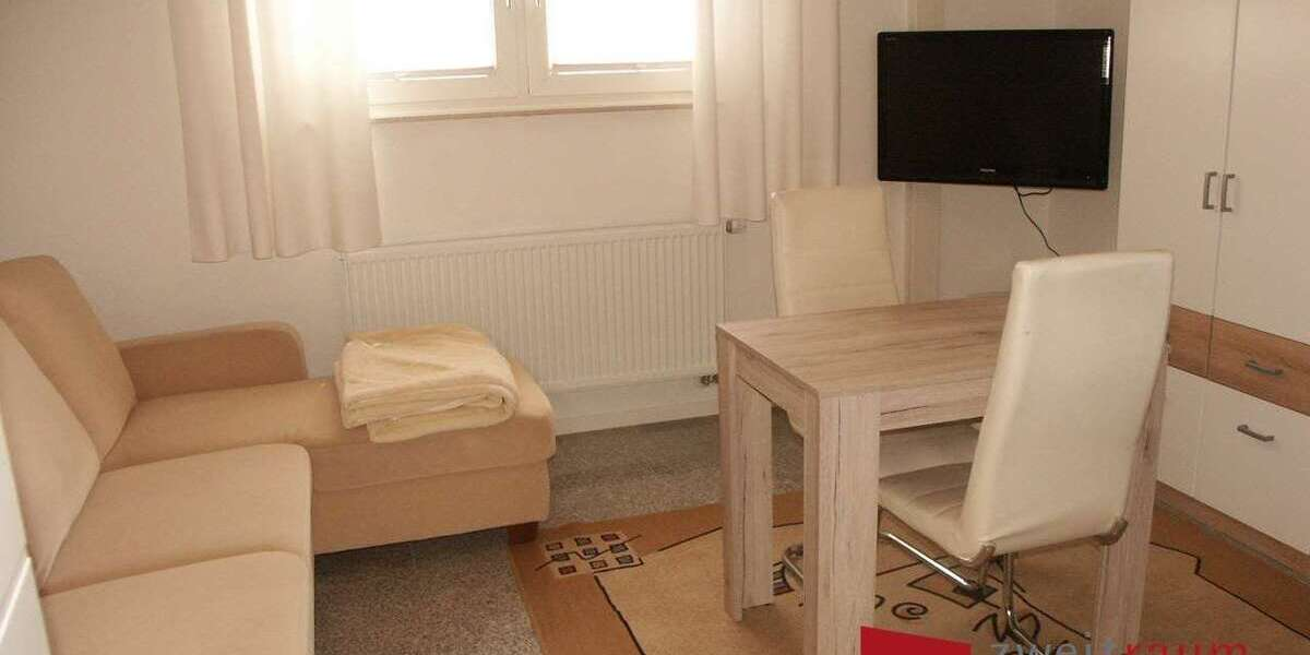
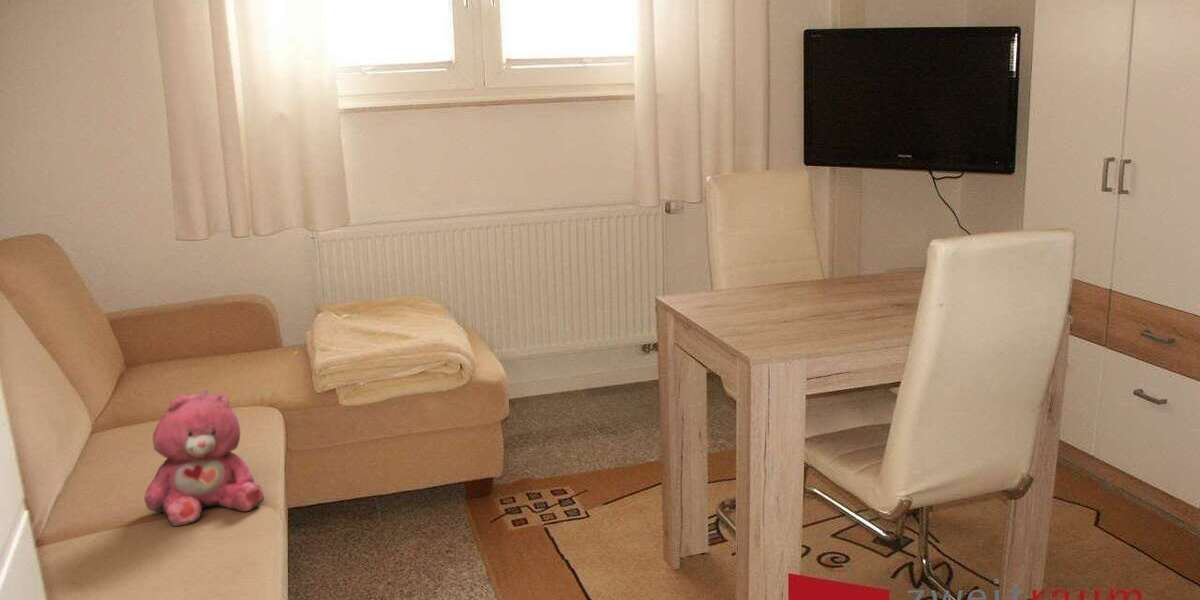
+ teddy bear [143,389,265,527]
